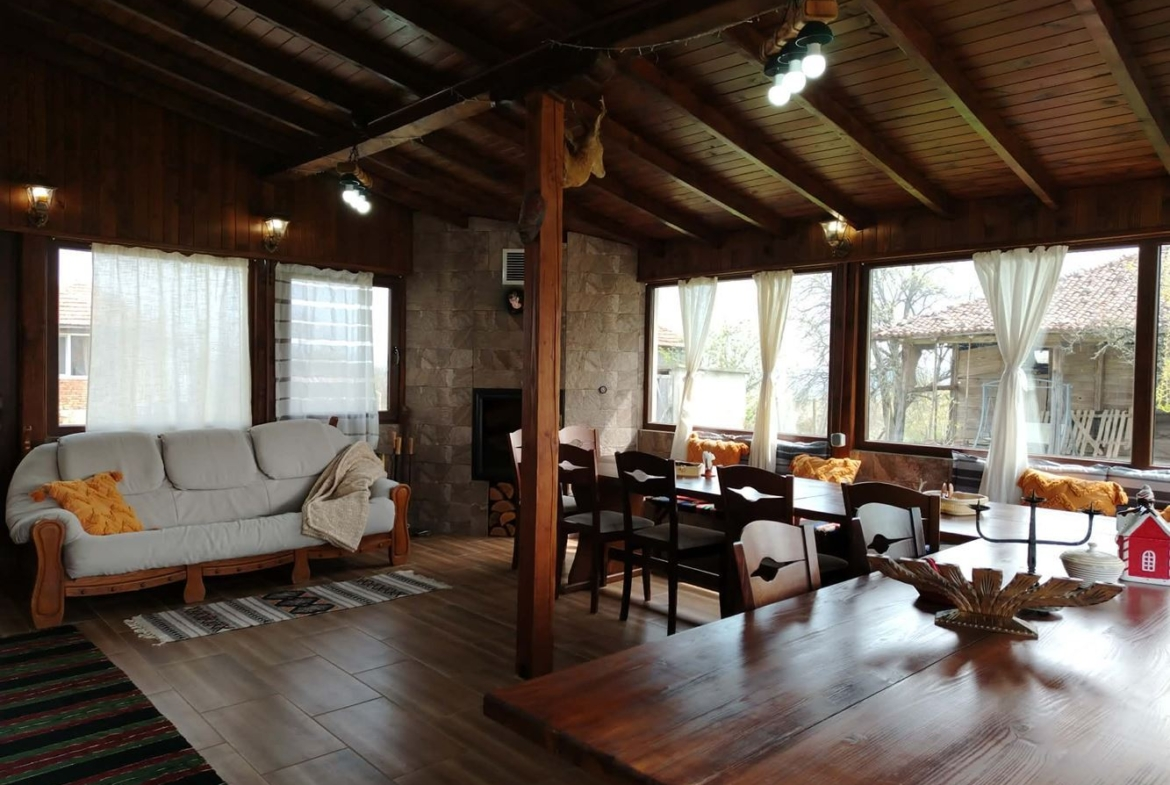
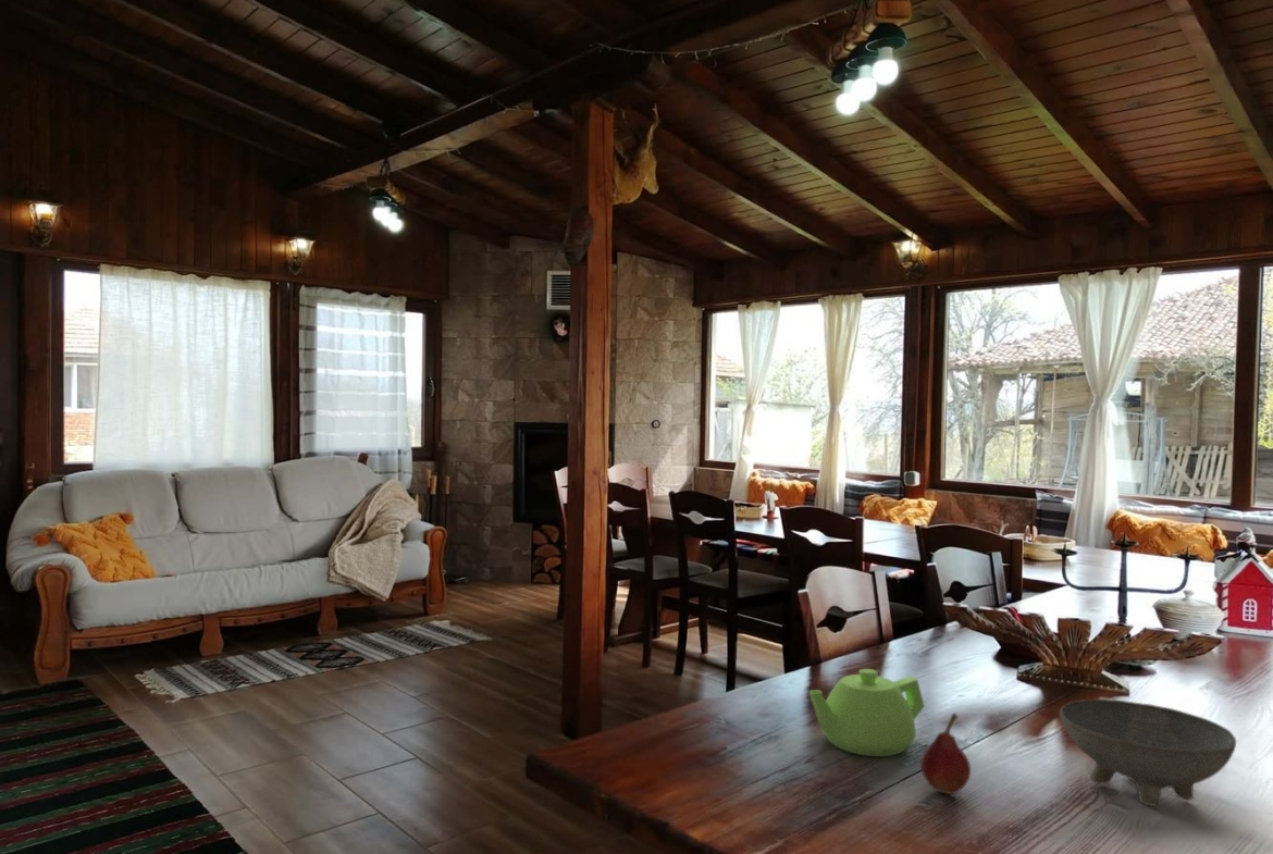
+ bowl [1059,698,1237,807]
+ teapot [808,668,926,757]
+ fruit [919,711,972,795]
